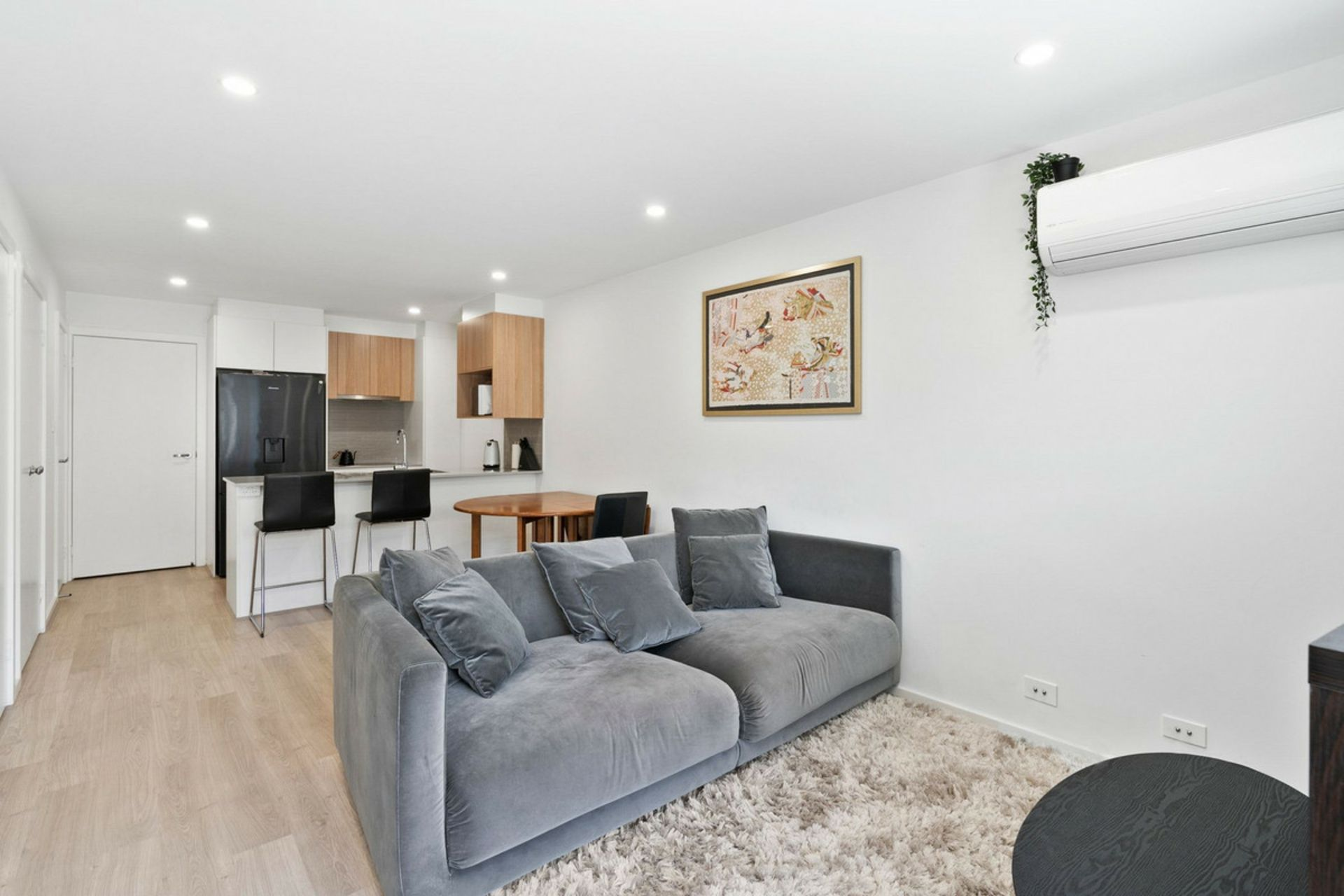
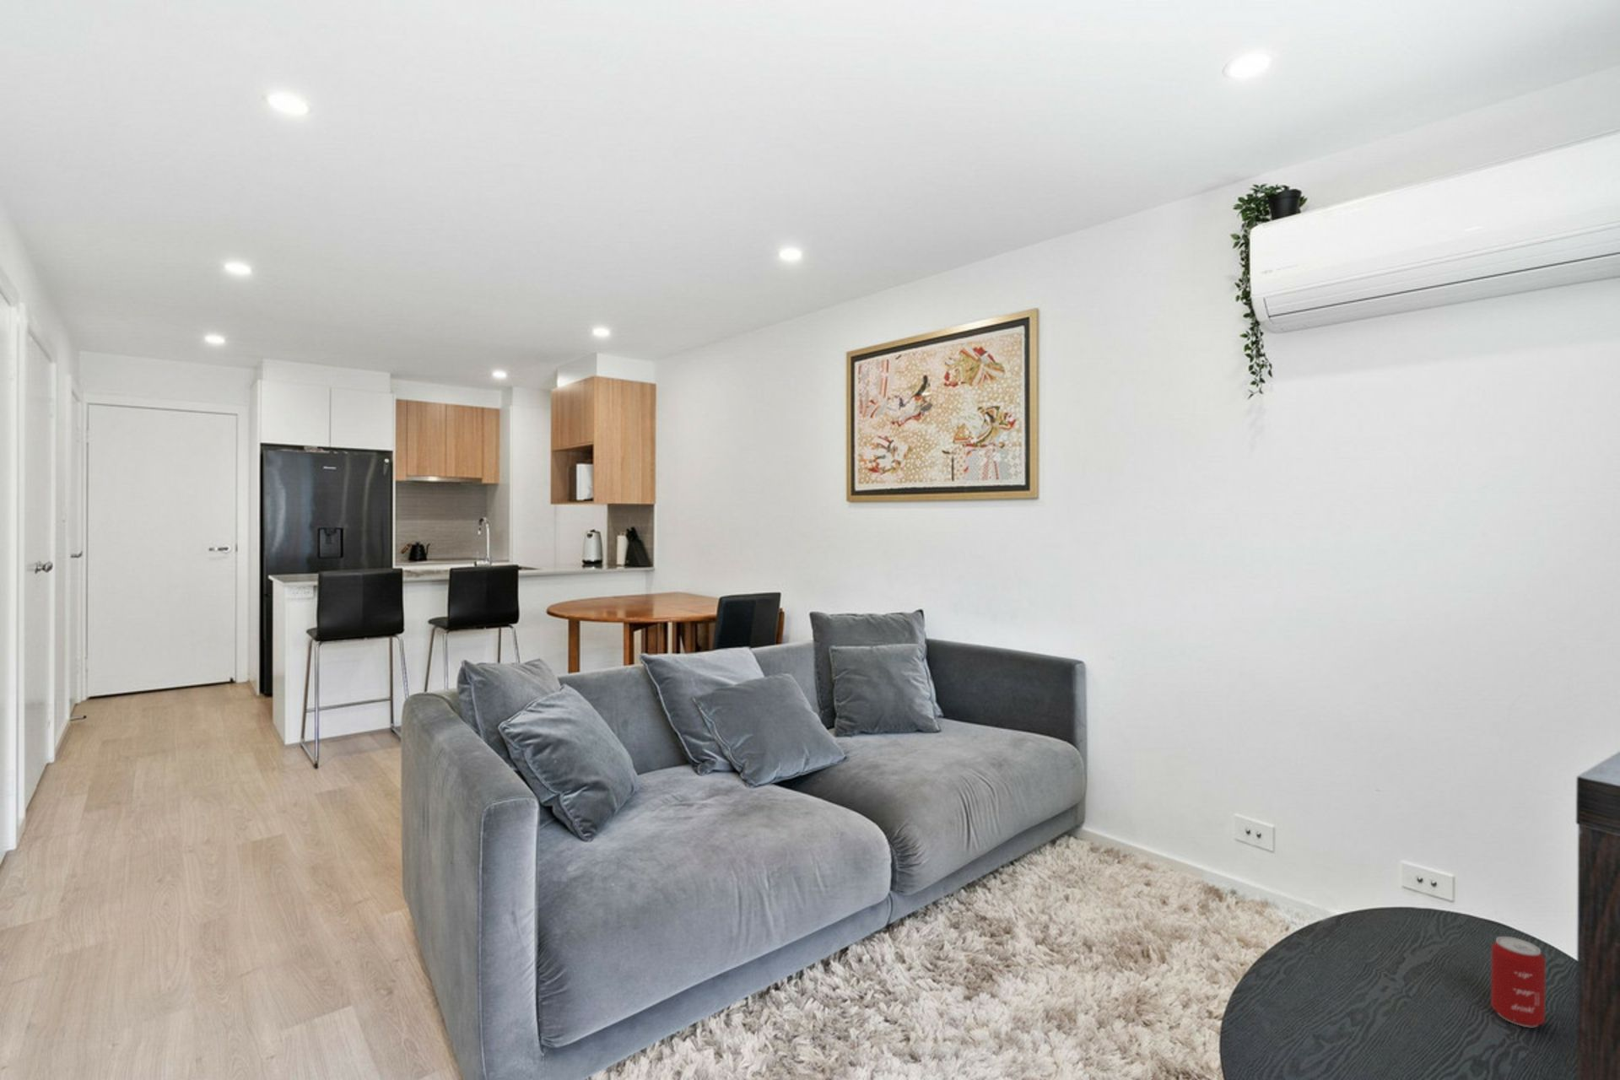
+ beverage can [1490,935,1545,1028]
